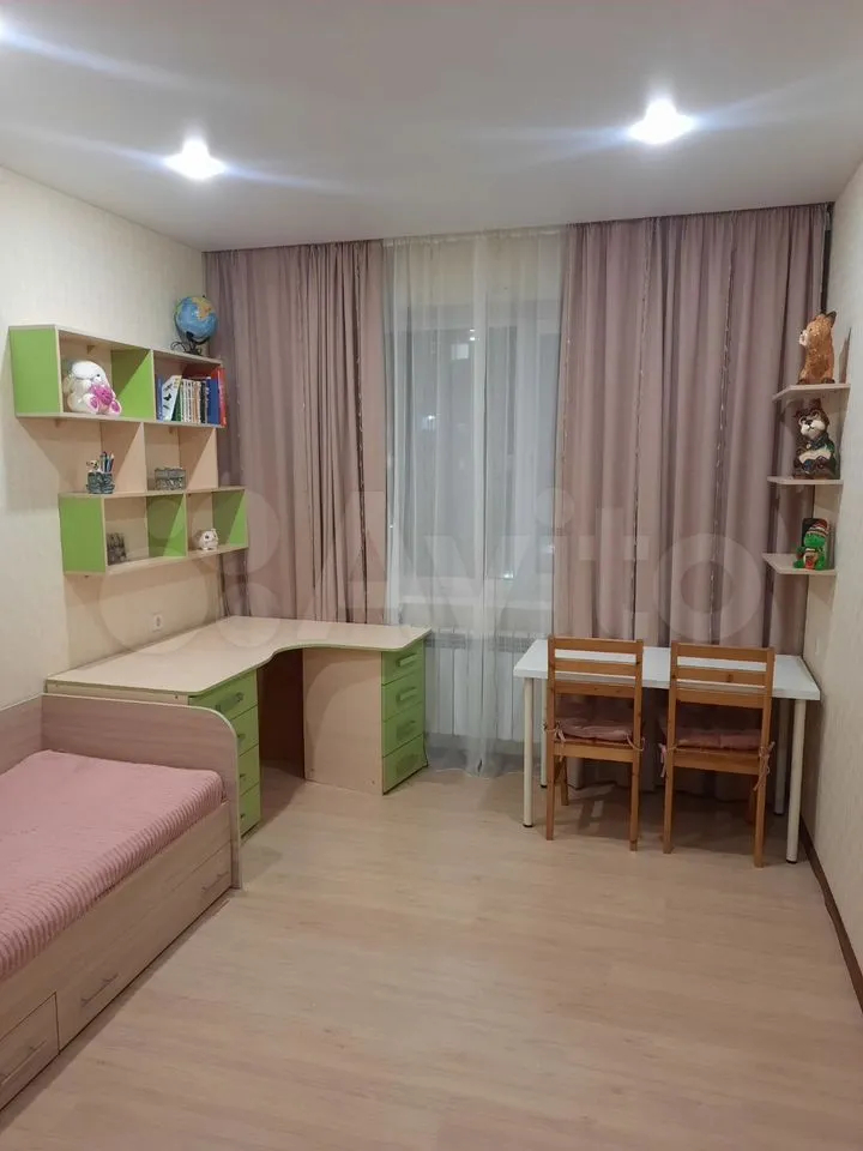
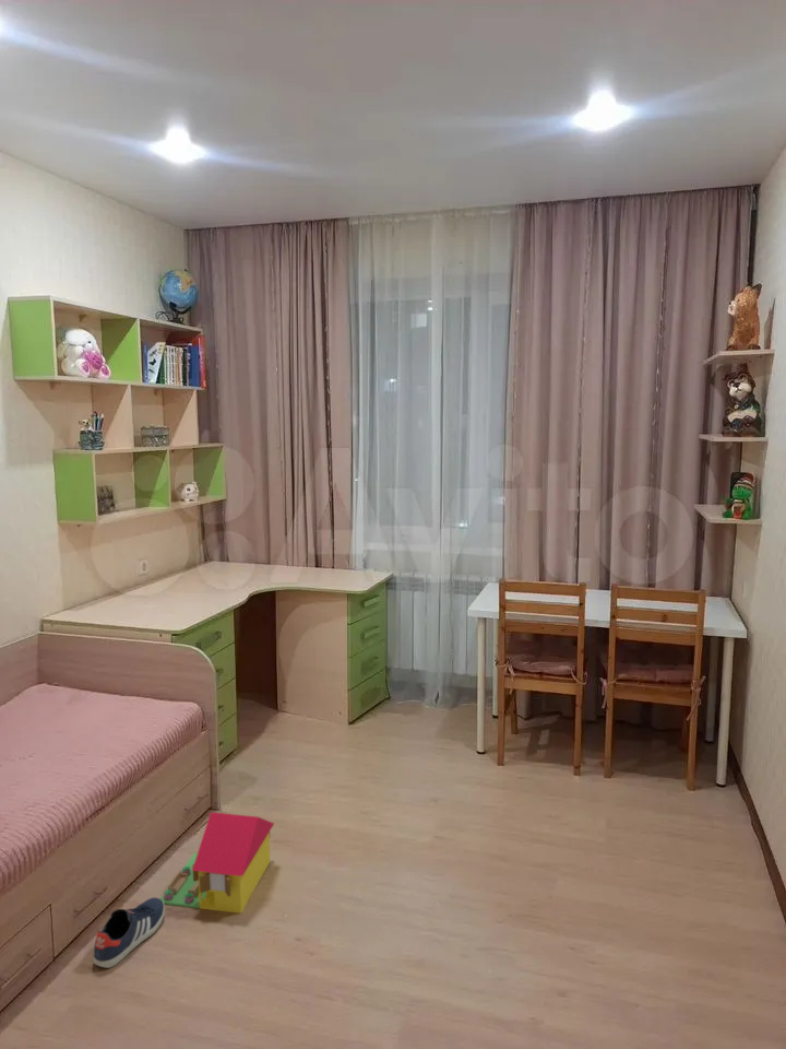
+ toy house [159,811,275,915]
+ sneaker [92,896,166,969]
